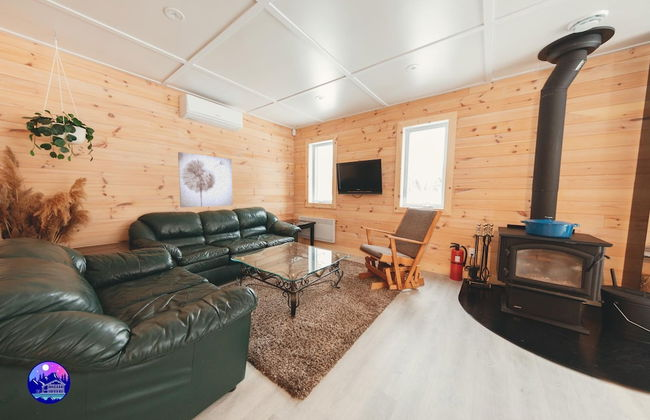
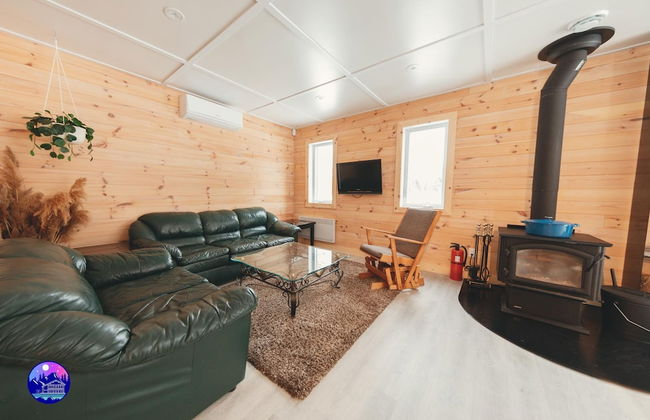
- wall art [177,151,234,208]
